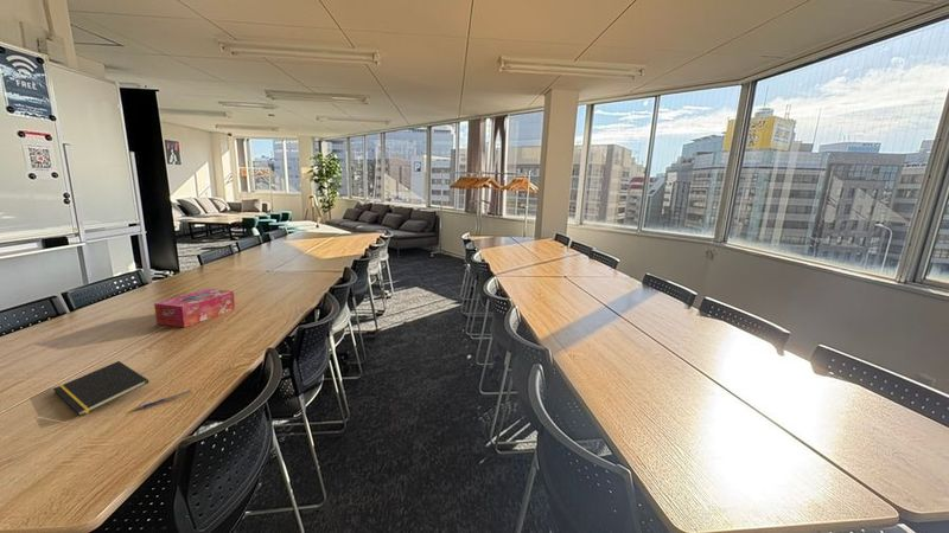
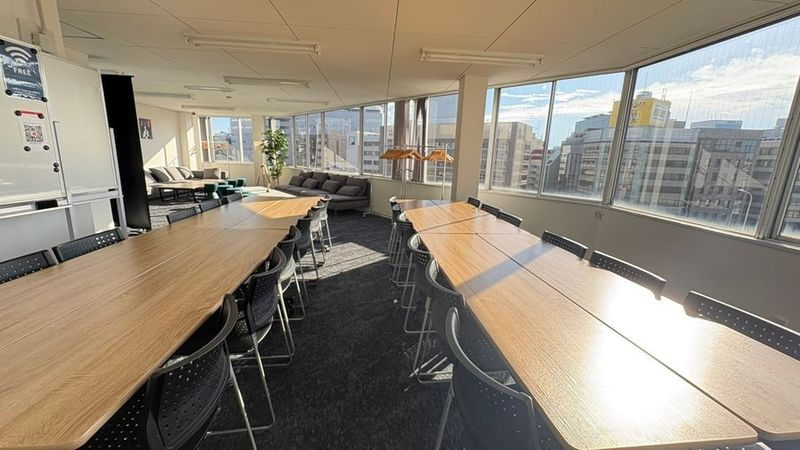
- notepad [52,360,151,417]
- pen [134,388,192,411]
- tissue box [153,288,236,328]
